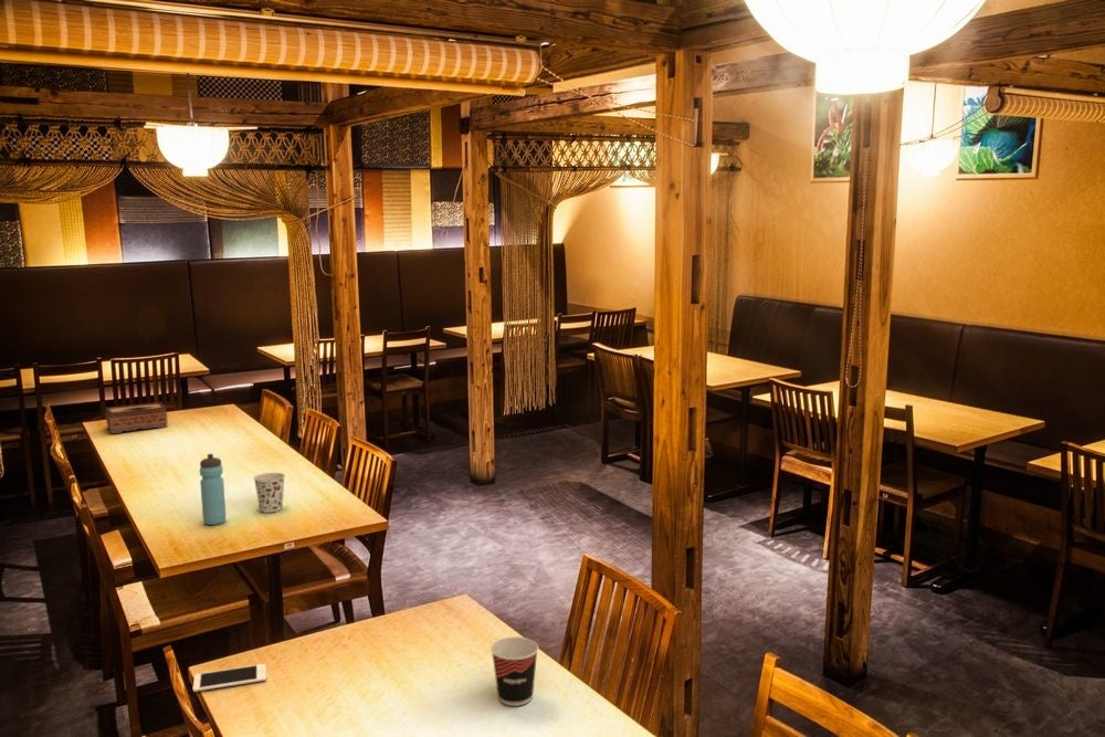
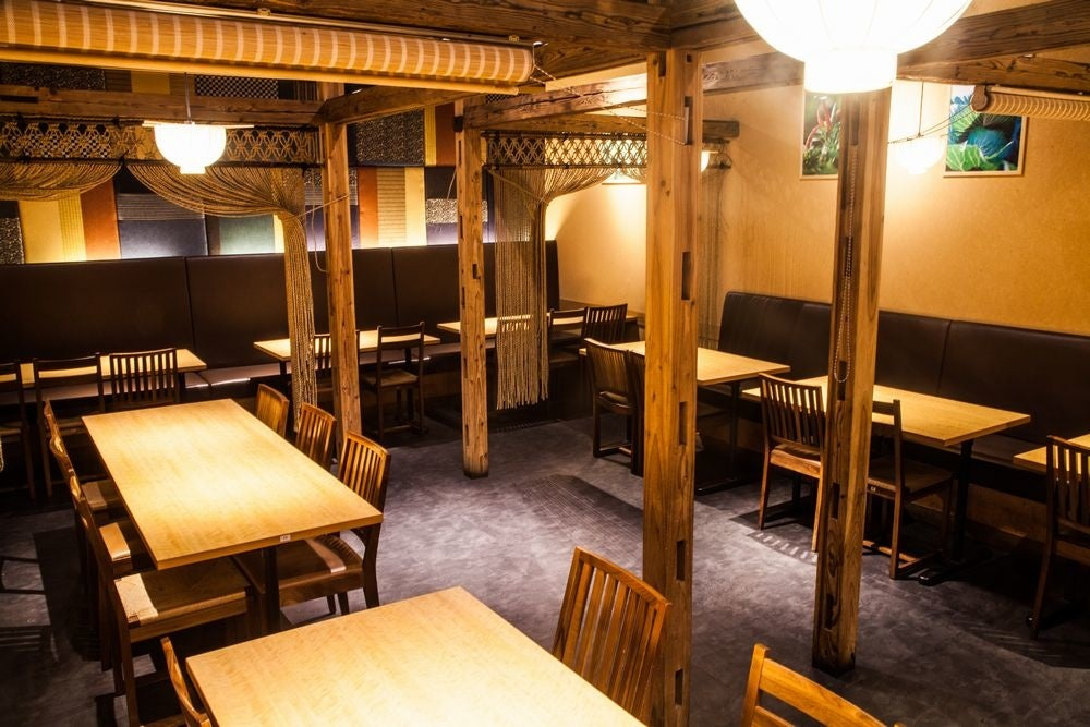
- water bottle [199,453,228,526]
- tissue box [105,401,169,434]
- cup [490,635,539,707]
- cup [253,472,286,514]
- cell phone [192,663,267,693]
